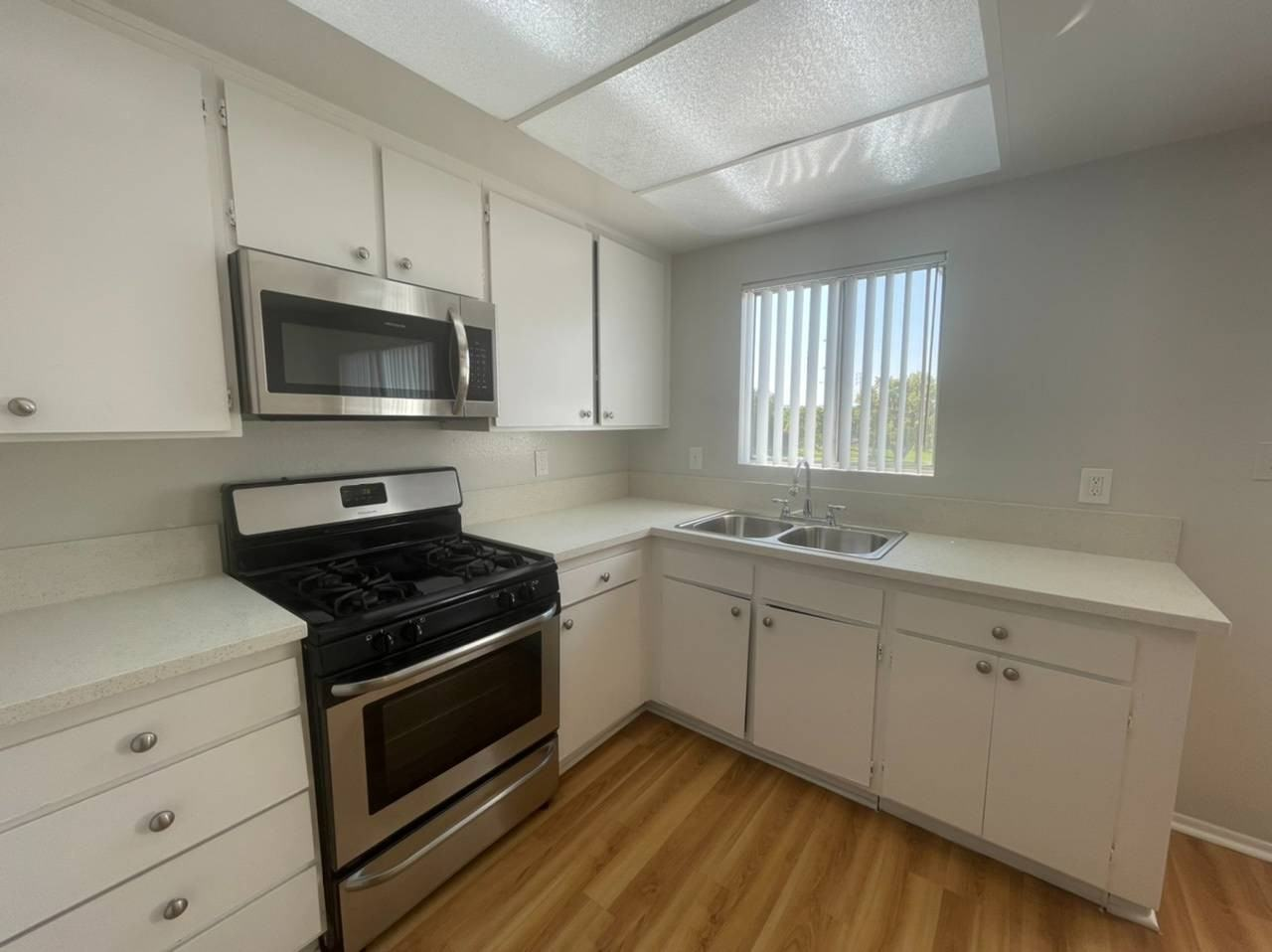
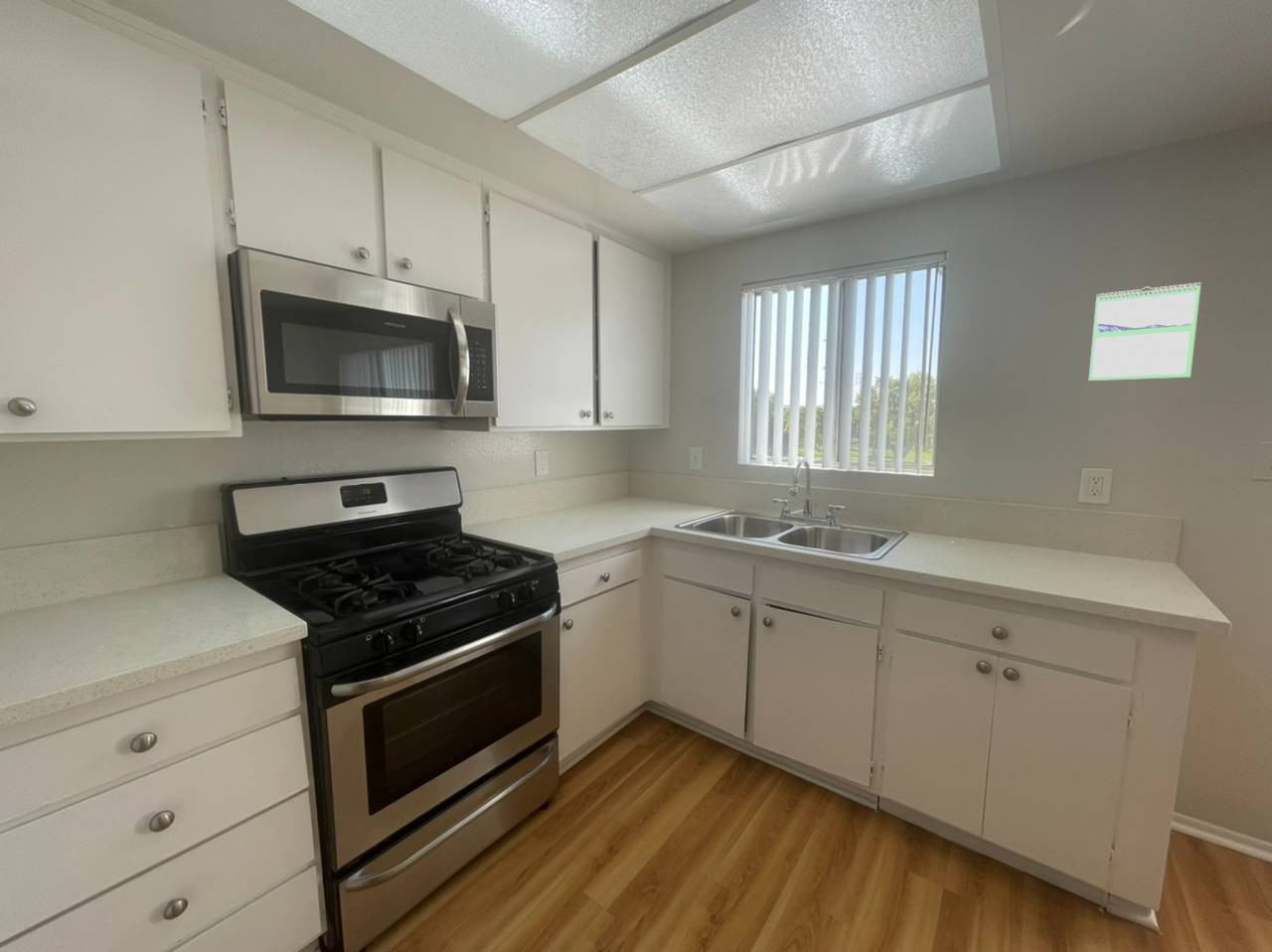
+ calendar [1088,282,1201,382]
